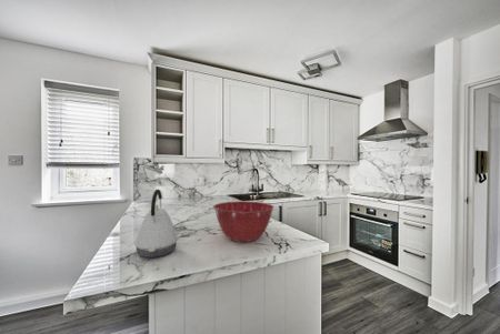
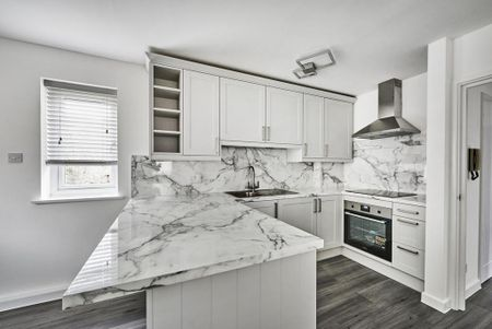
- kettle [133,189,179,259]
- mixing bowl [212,200,274,243]
